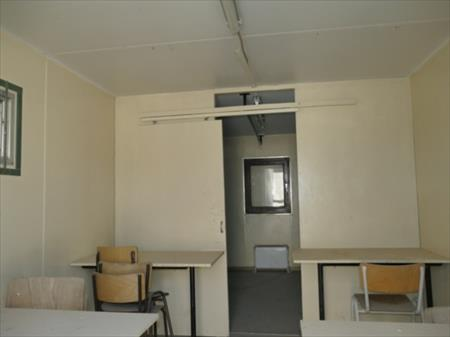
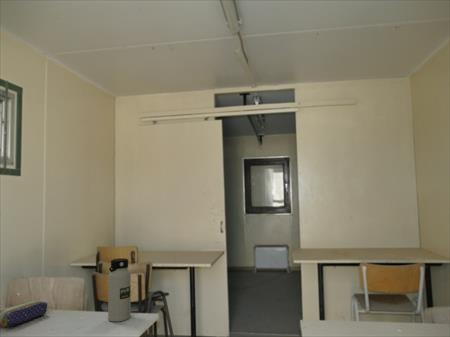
+ water bottle [107,257,132,323]
+ pencil case [0,299,48,329]
